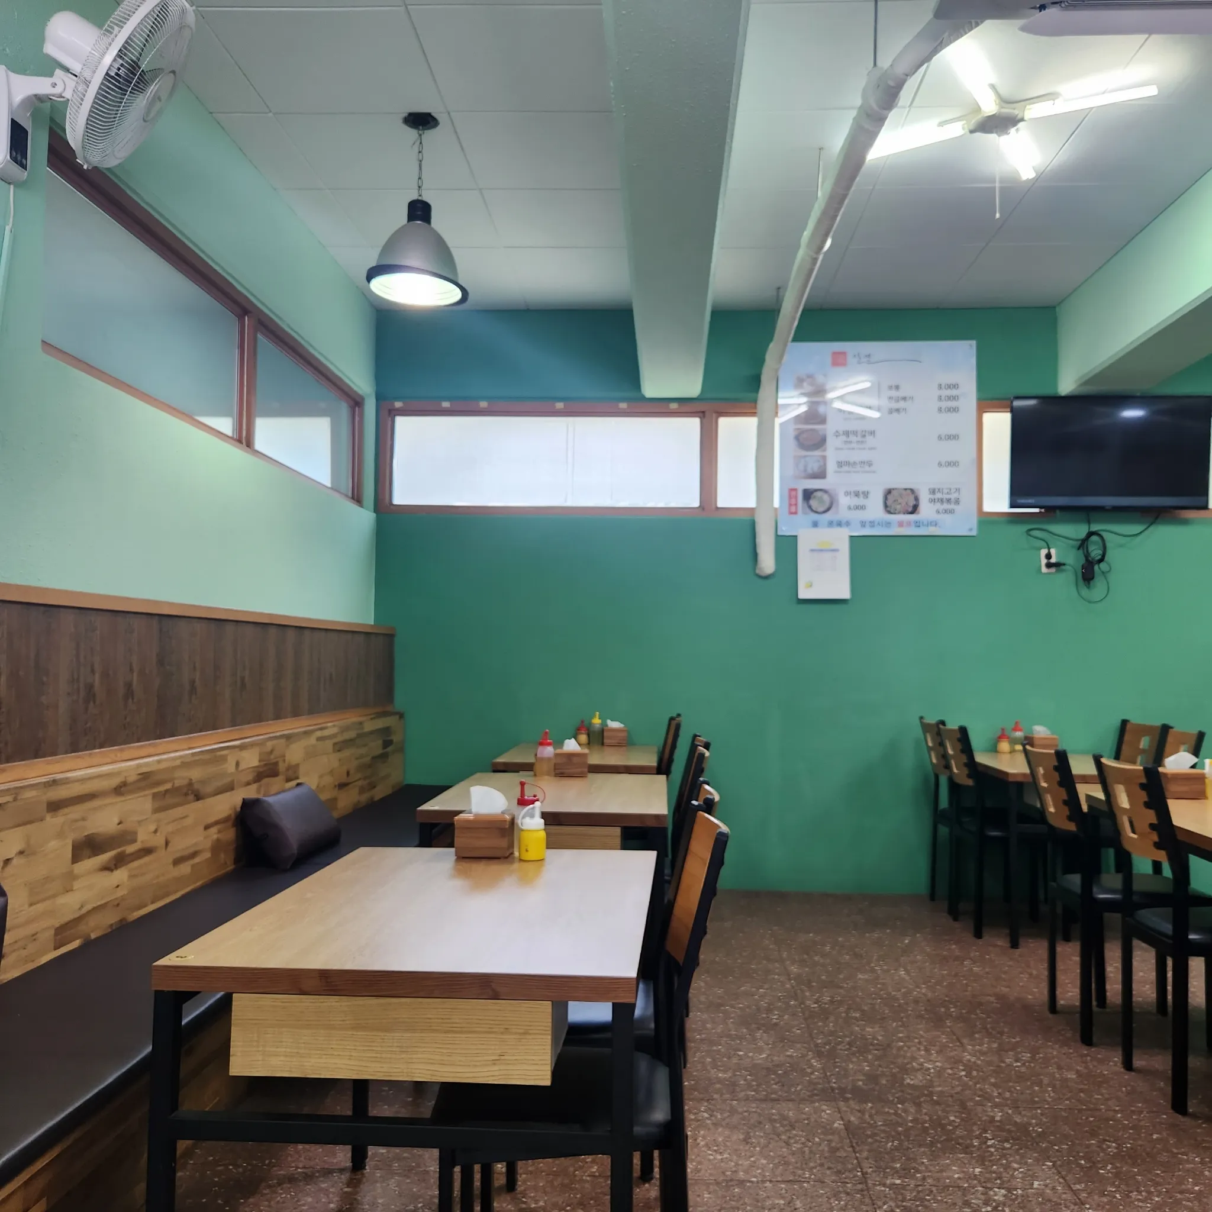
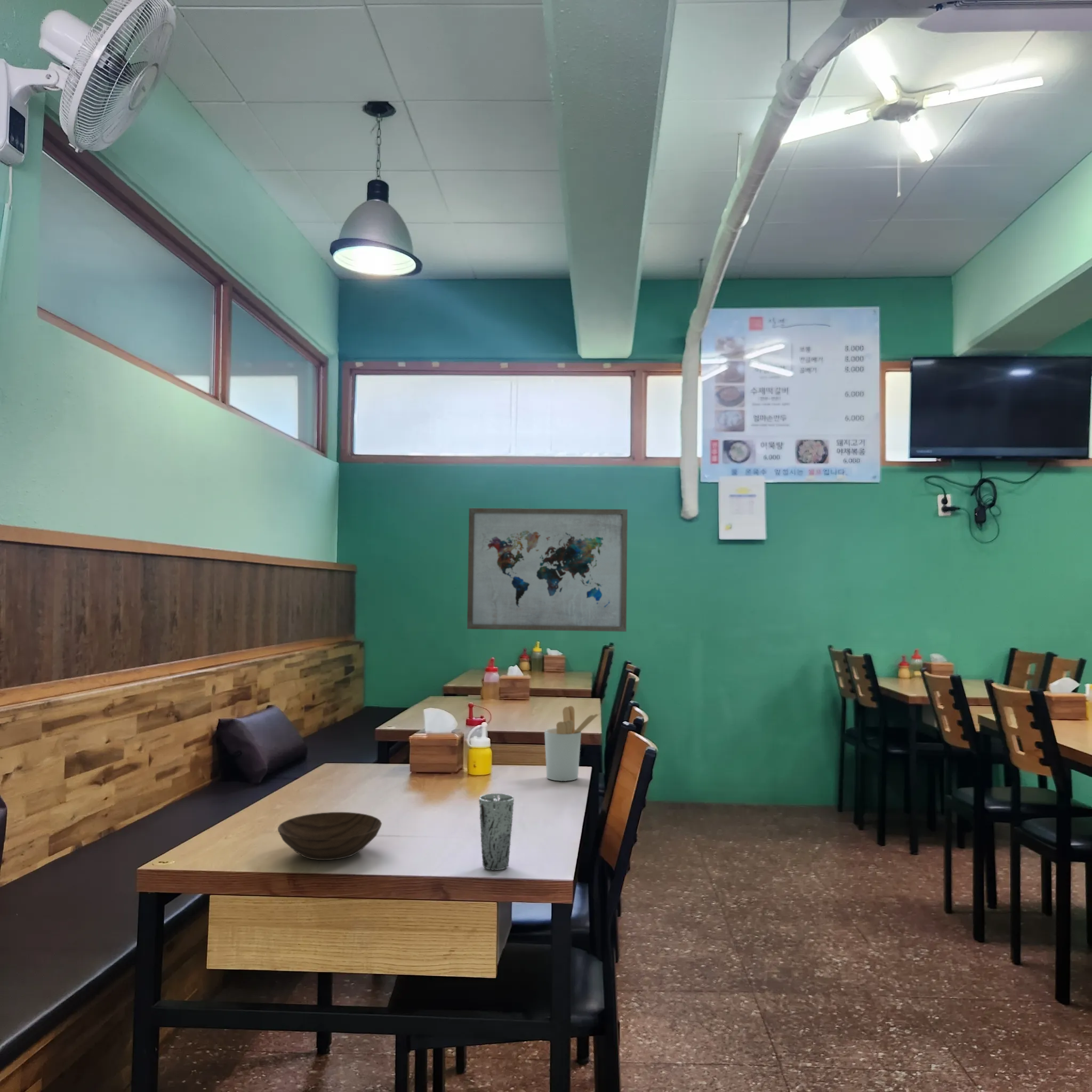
+ bowl [277,812,382,861]
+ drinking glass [478,793,515,871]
+ wall art [467,508,628,632]
+ utensil holder [544,705,601,782]
